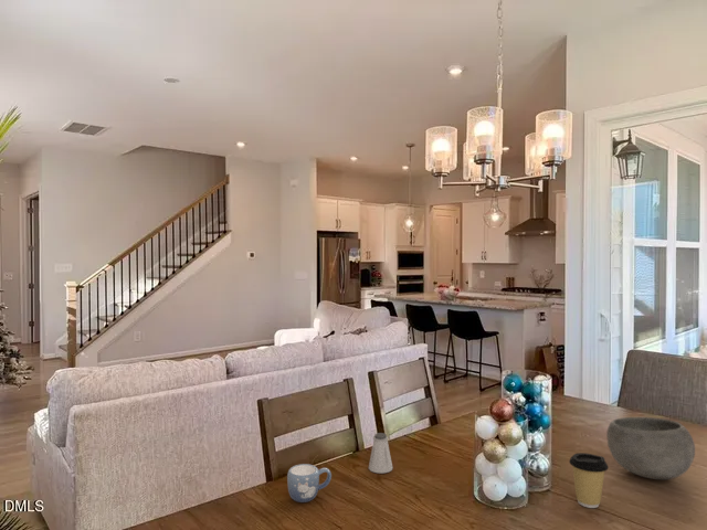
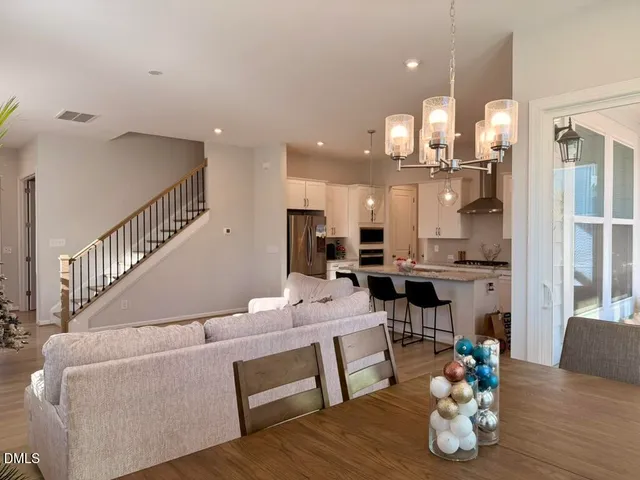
- saltshaker [368,432,393,475]
- bowl [605,416,696,480]
- mug [286,463,333,504]
- coffee cup [568,452,610,509]
